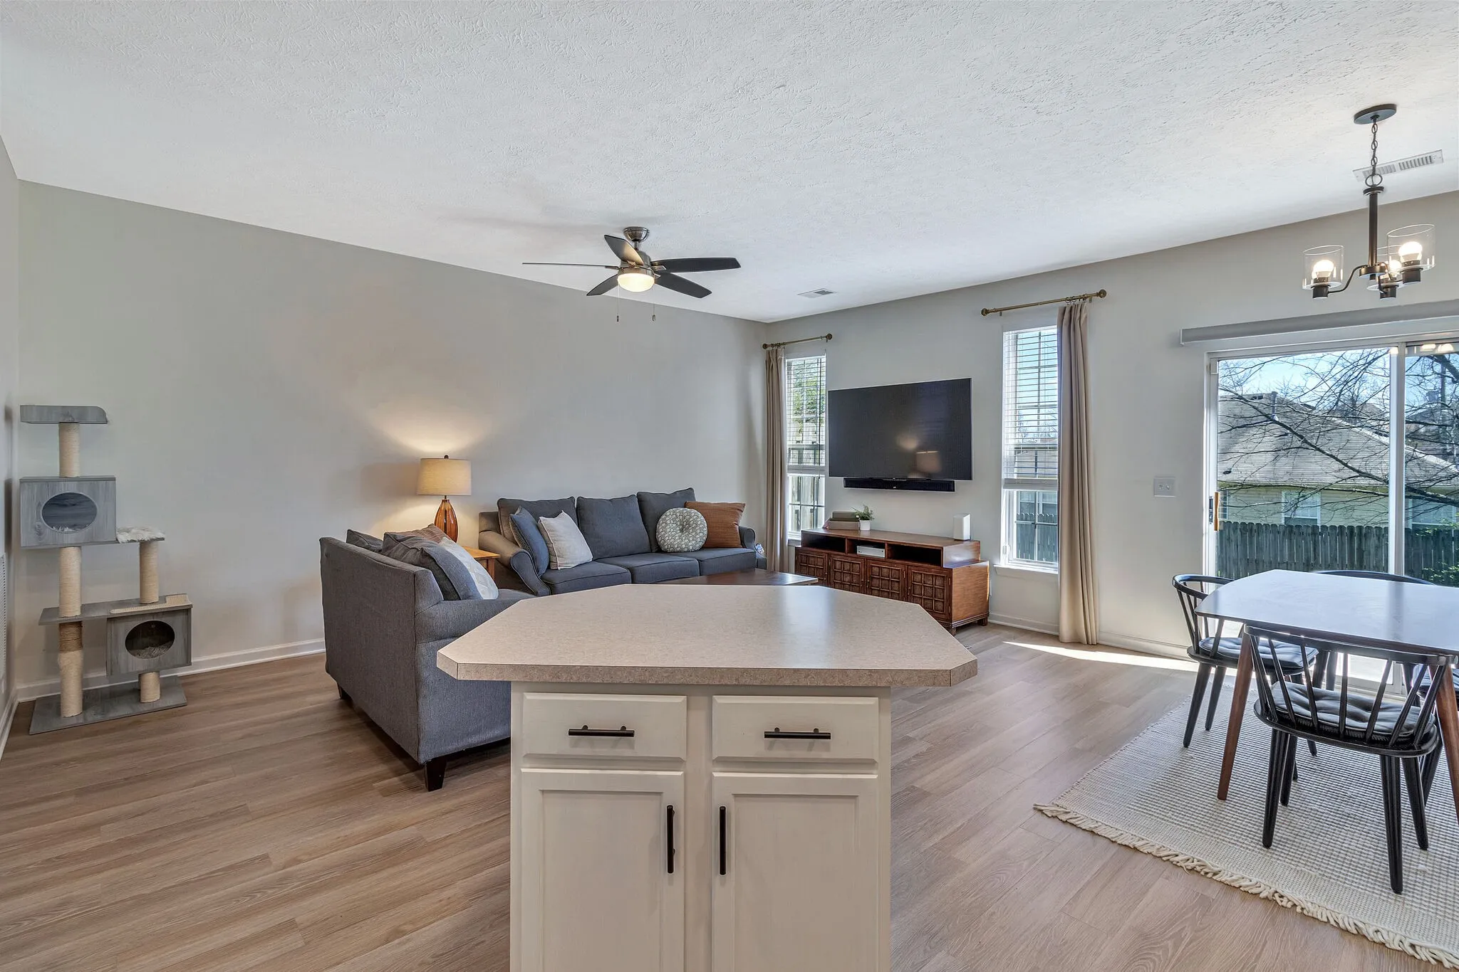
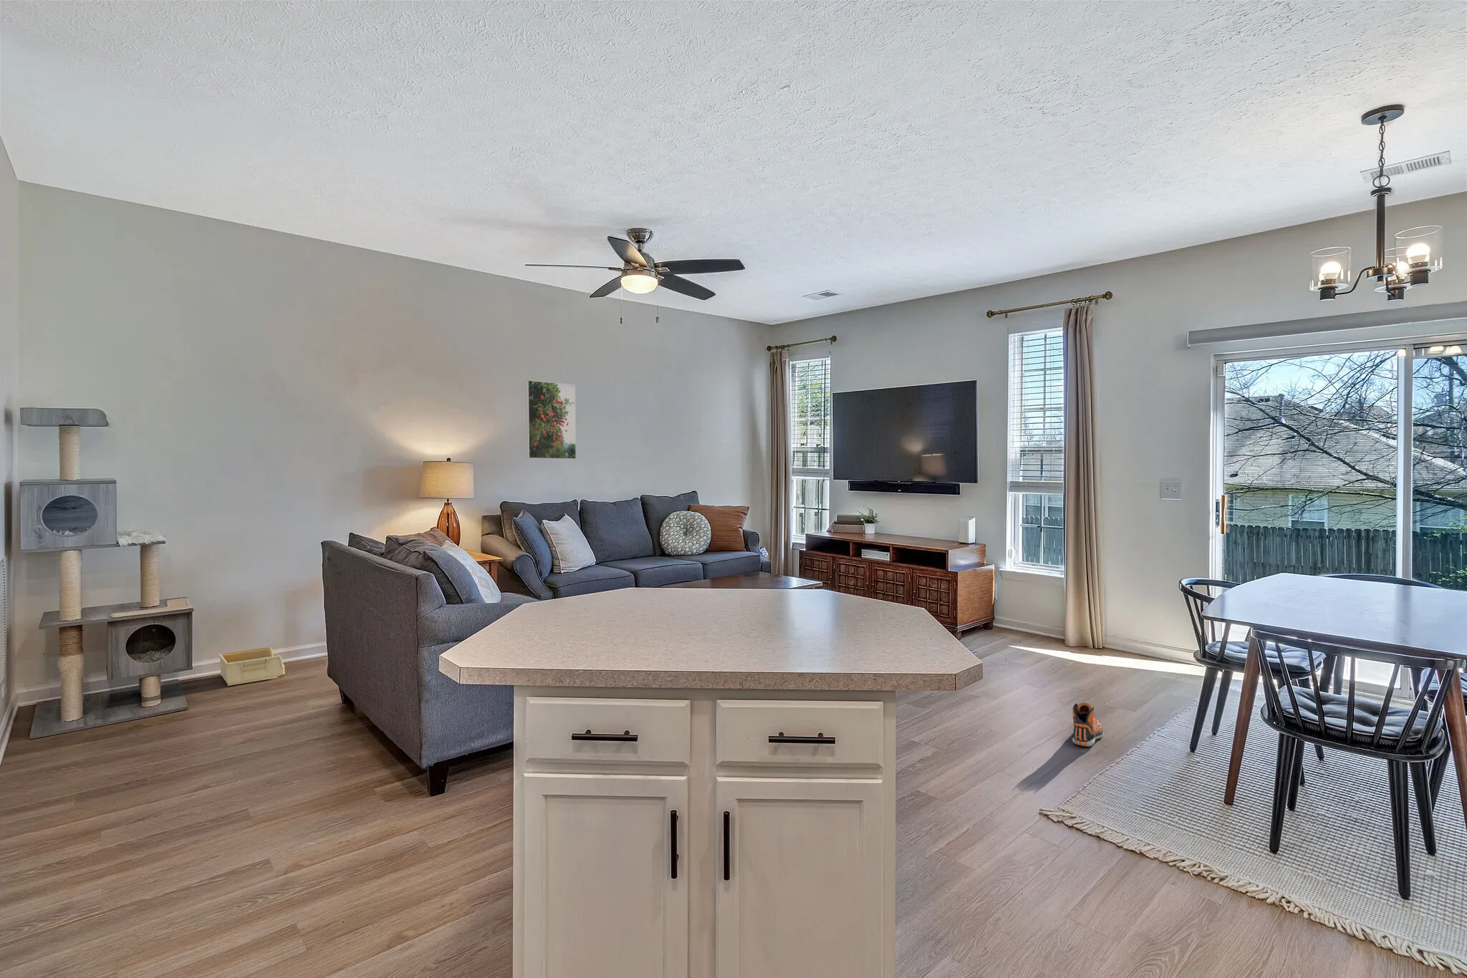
+ sneaker [1072,702,1105,748]
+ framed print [526,380,576,460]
+ storage bin [218,646,285,687]
